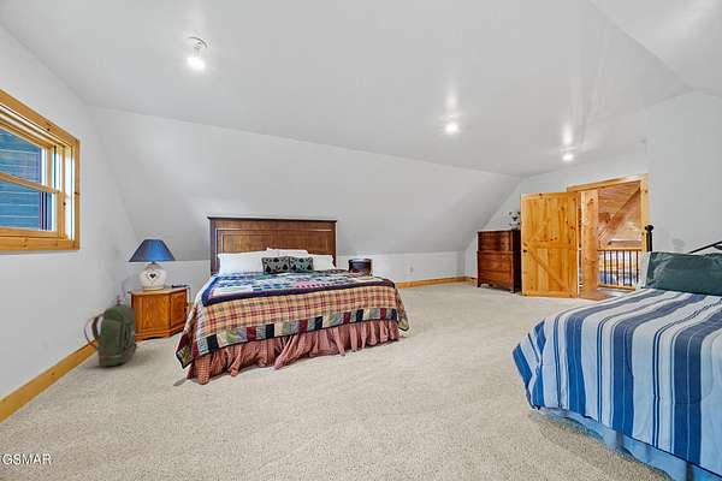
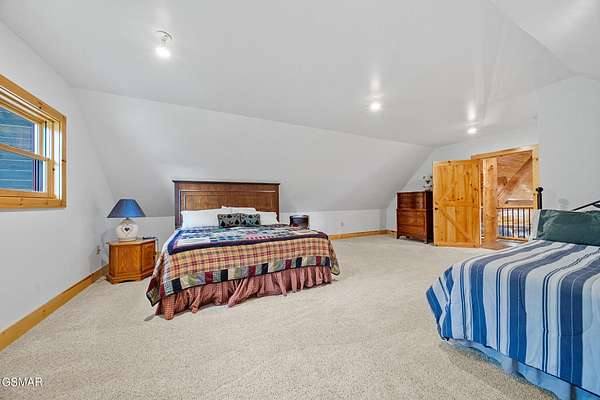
- backpack [83,303,141,368]
